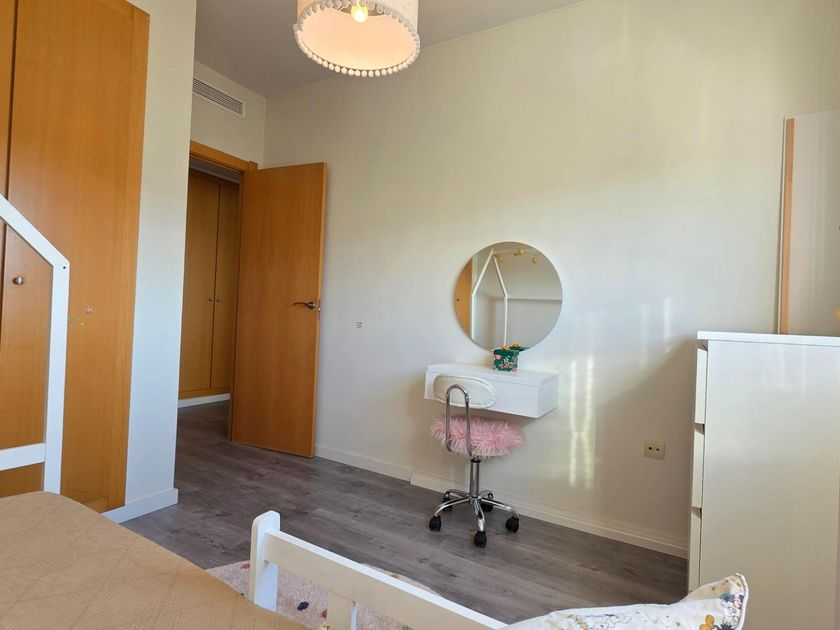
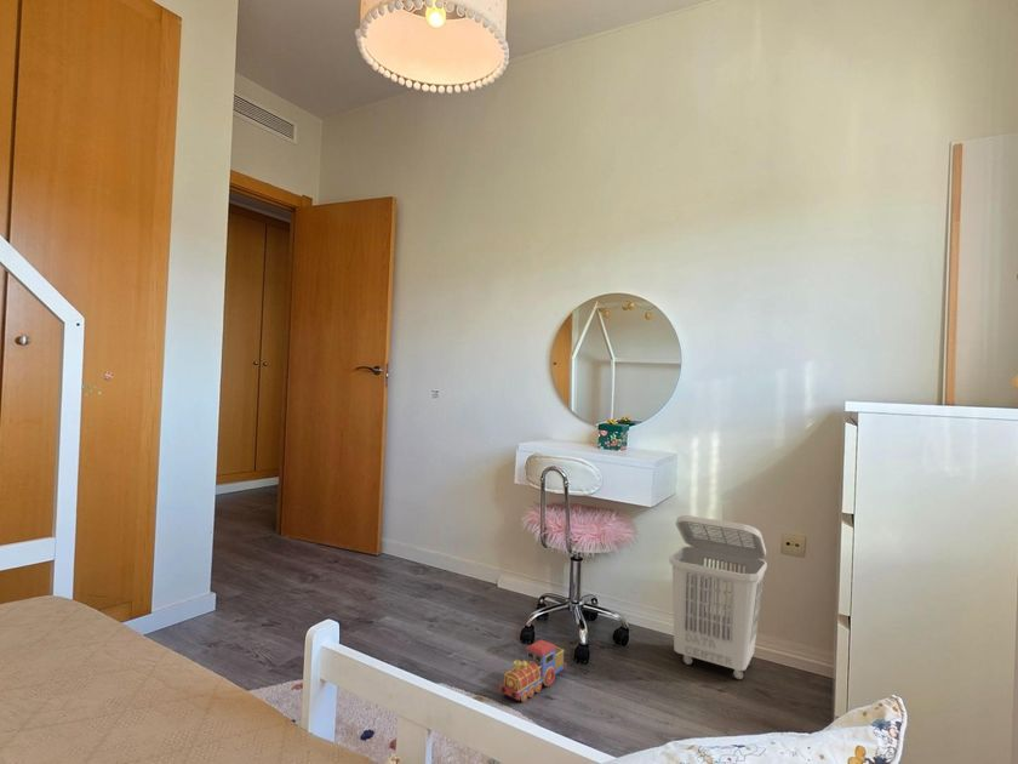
+ toy train [498,638,567,703]
+ laundry basket [668,514,768,682]
